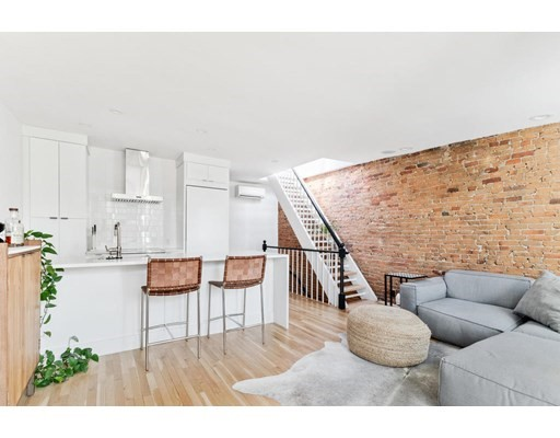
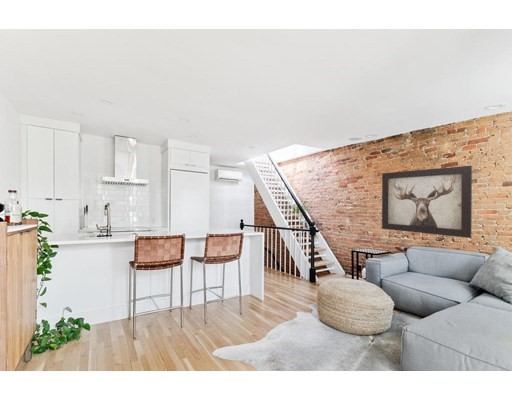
+ wall art [381,165,473,239]
